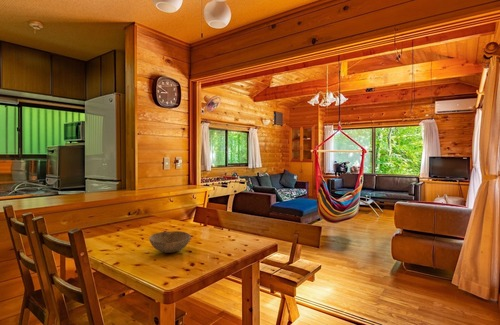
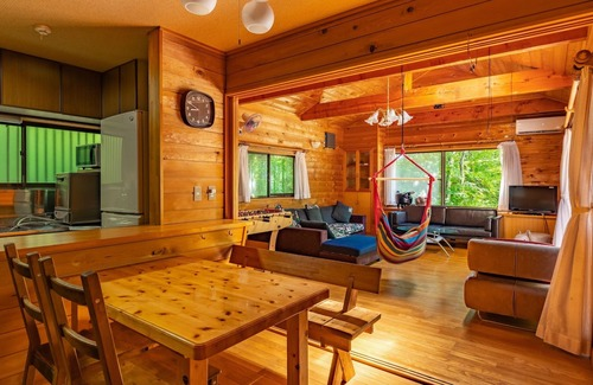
- bowl [148,230,192,254]
